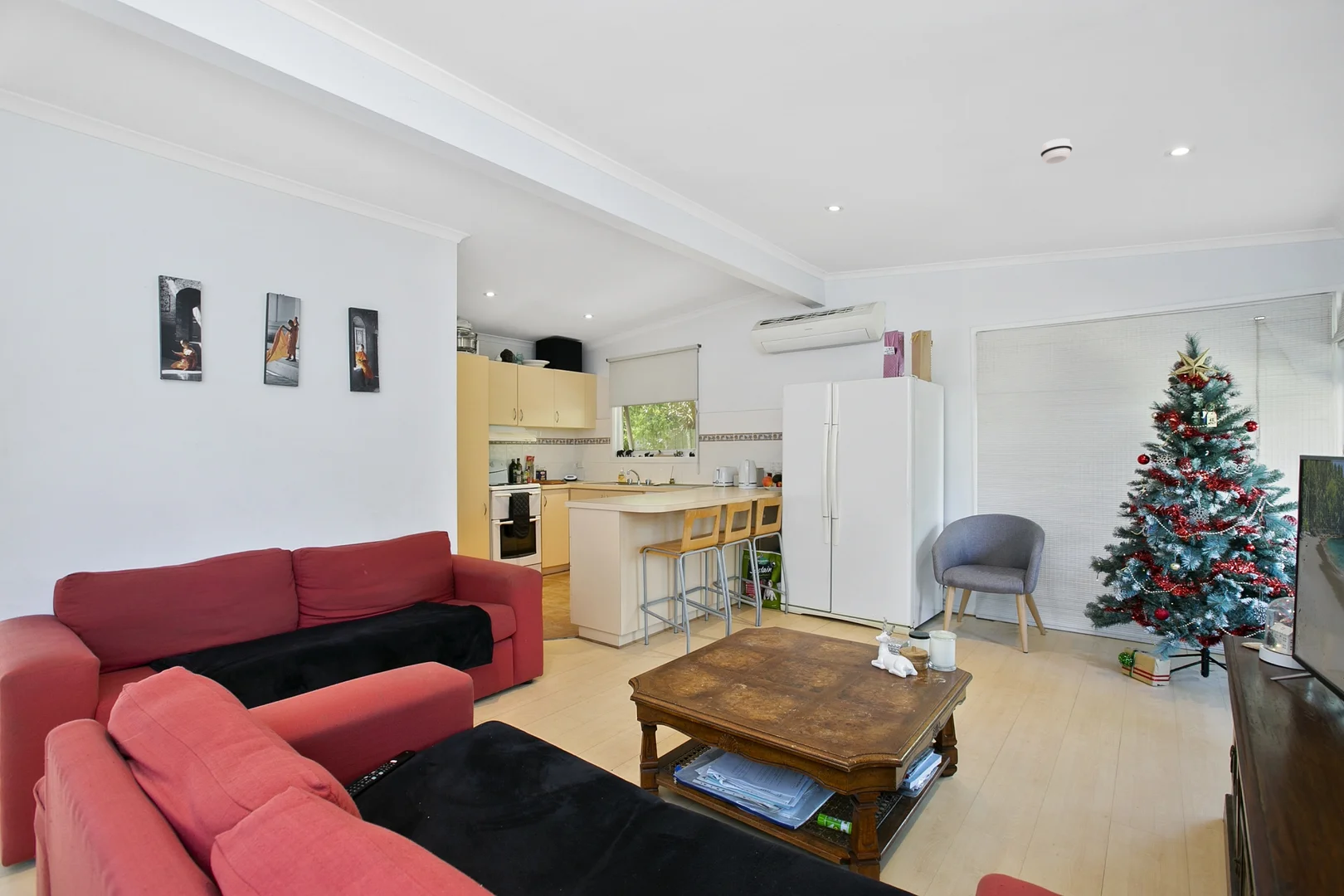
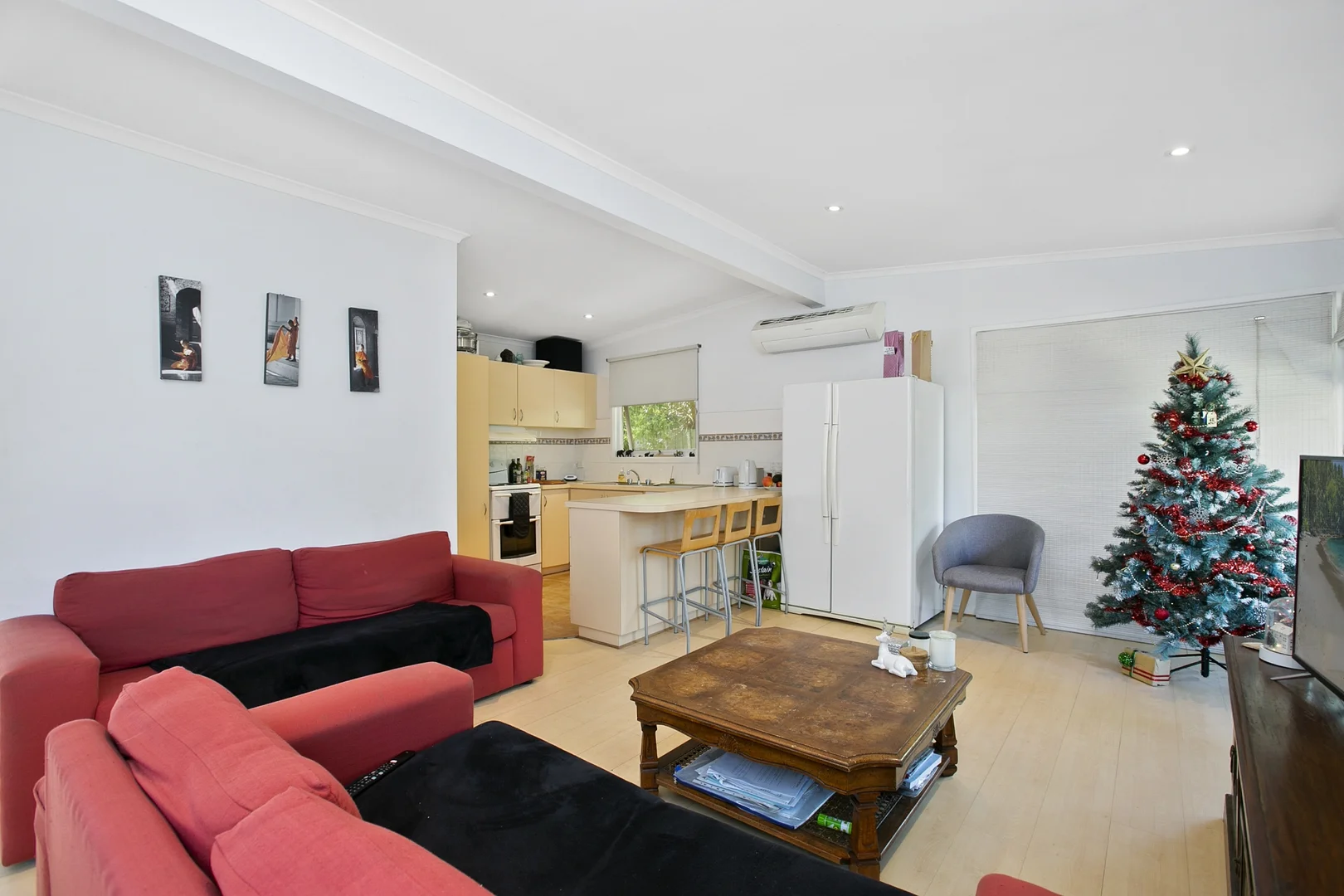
- smoke detector [1040,138,1074,165]
